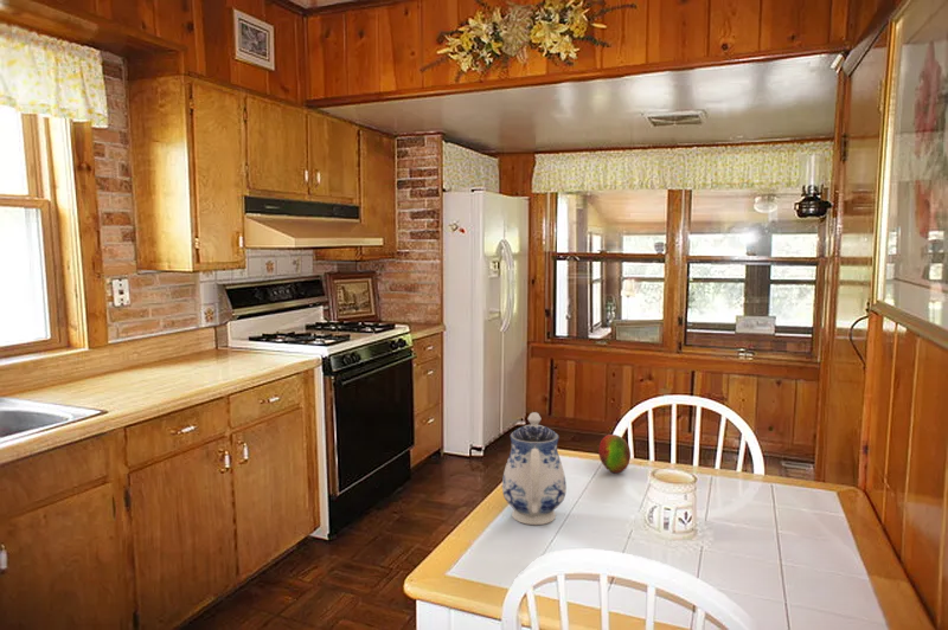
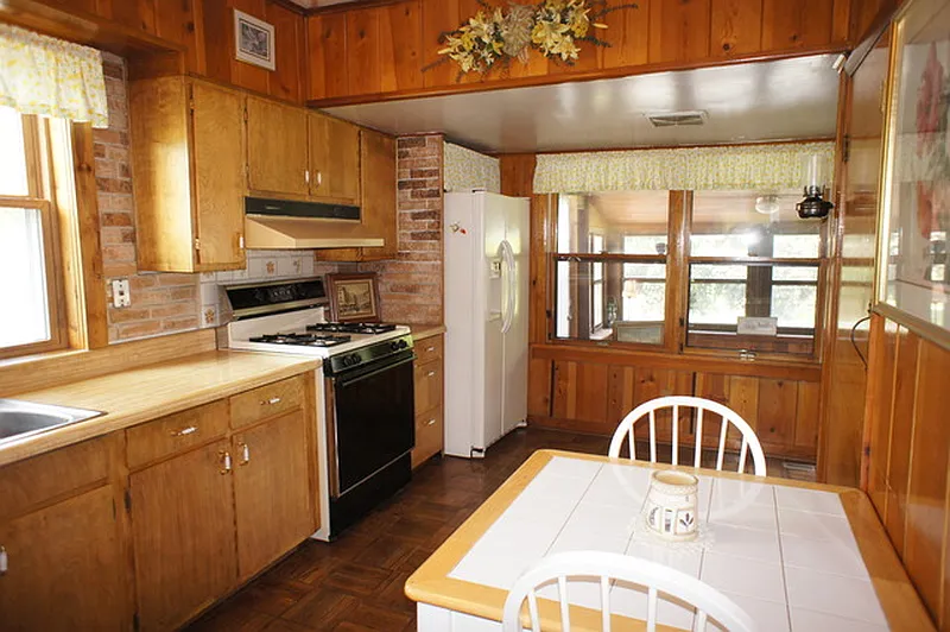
- fruit [597,433,632,474]
- teapot [501,411,568,526]
